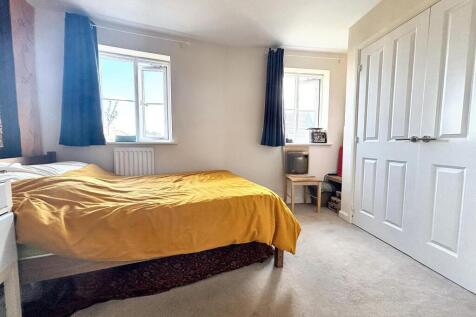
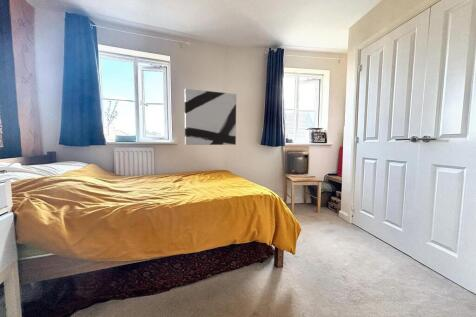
+ wall art [183,88,237,146]
